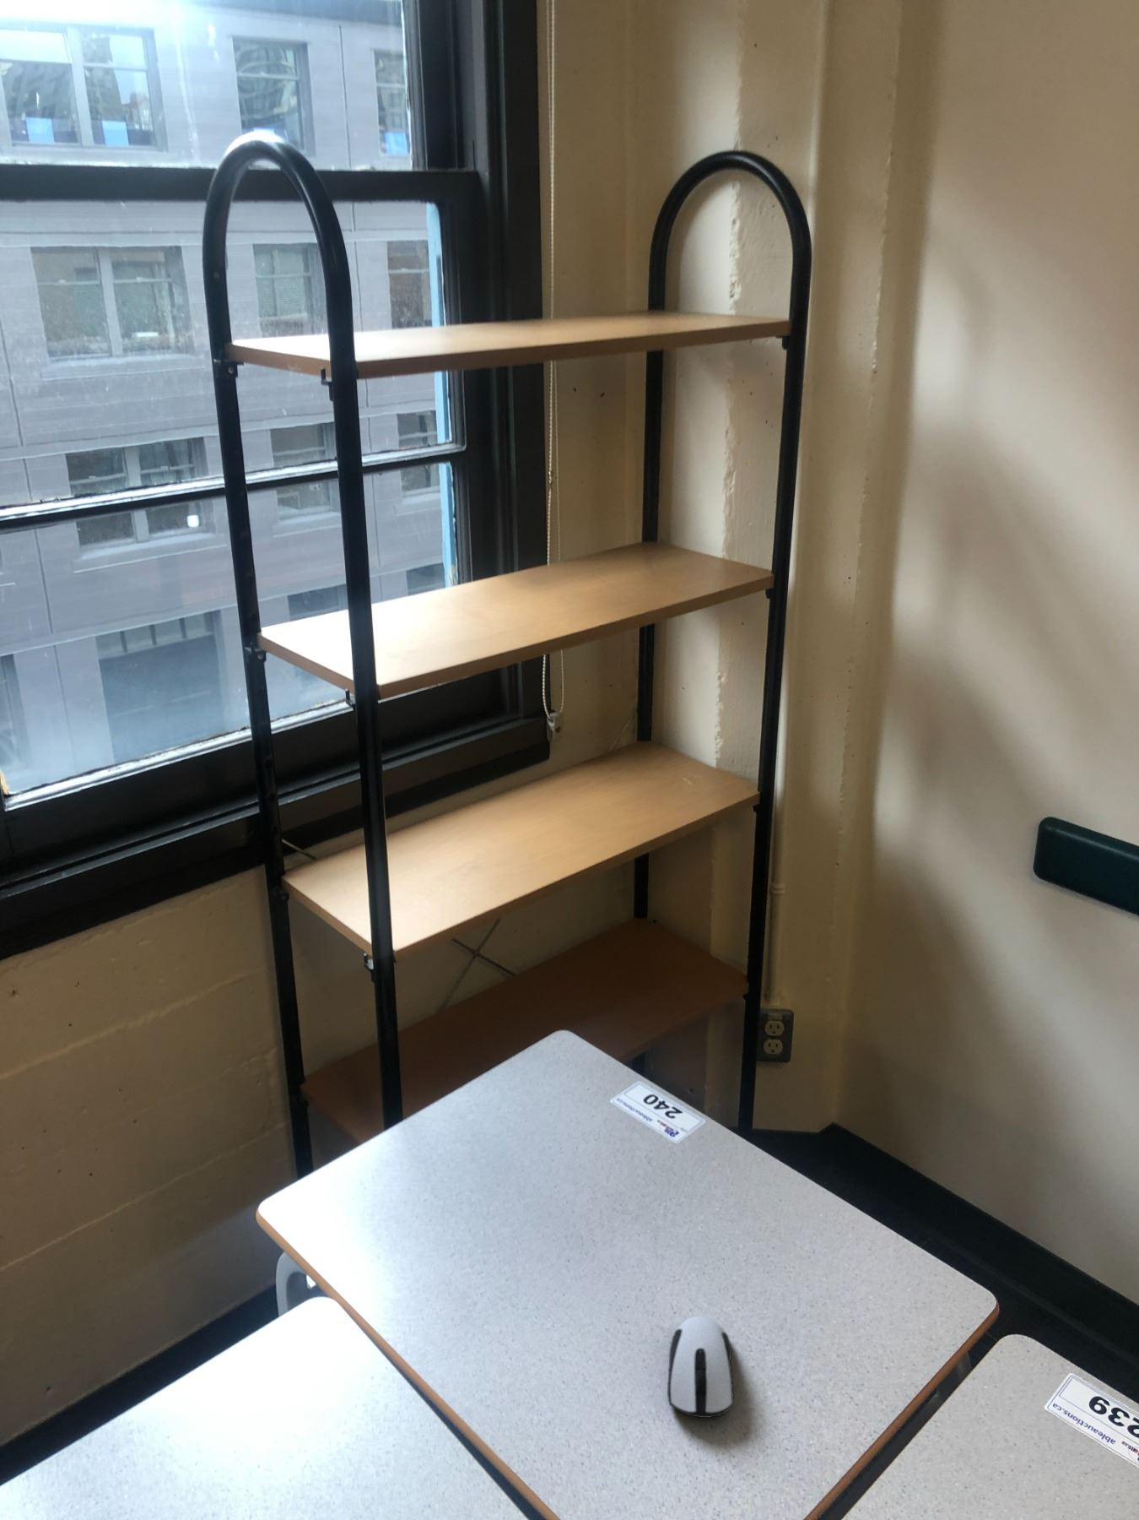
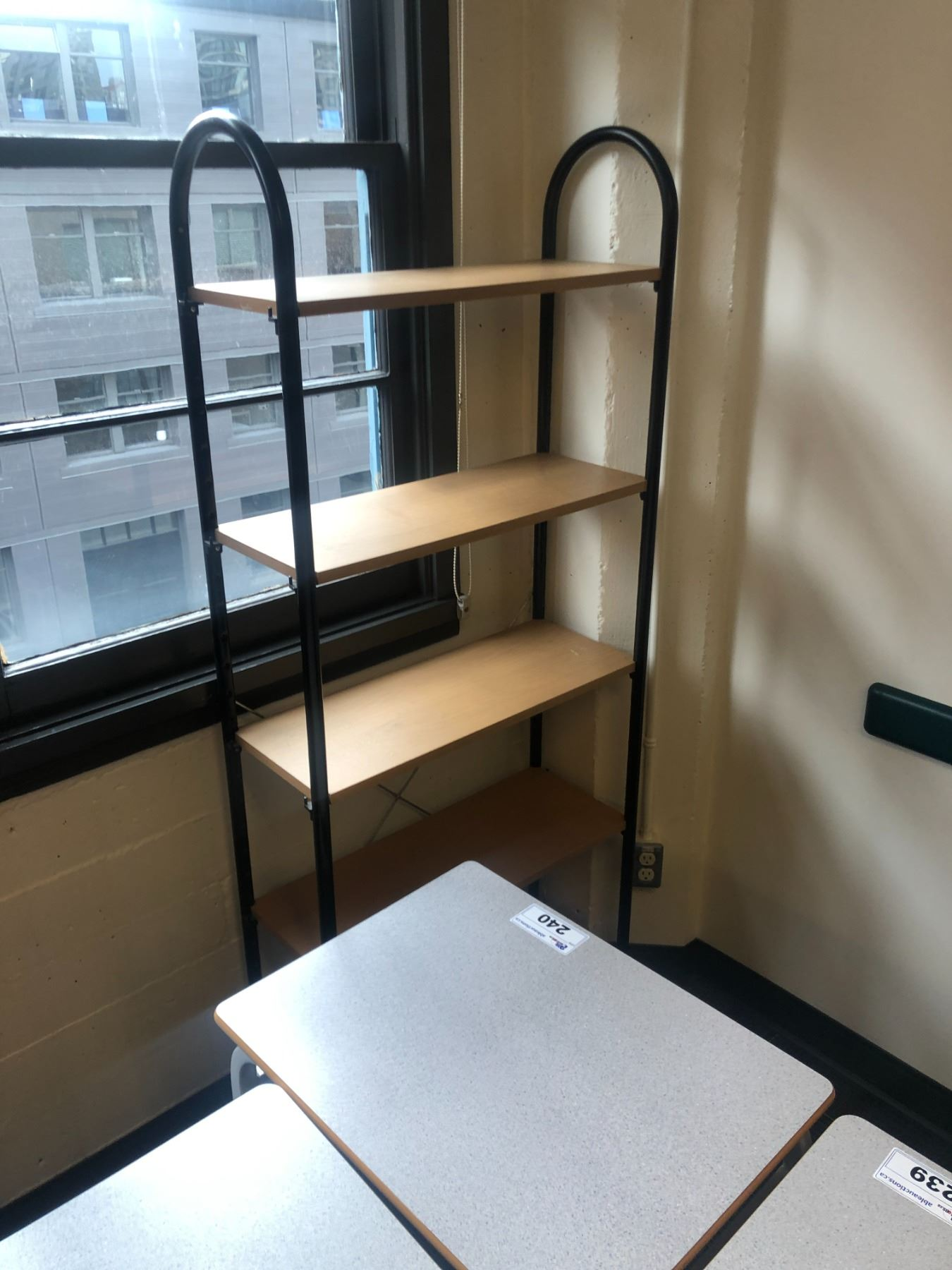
- computer mouse [666,1315,735,1418]
